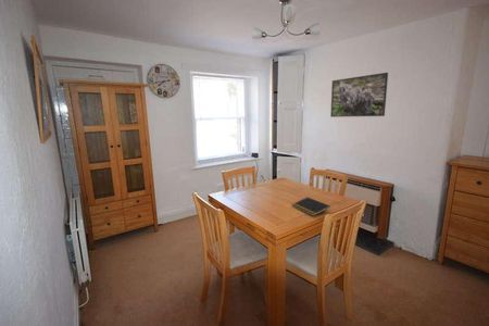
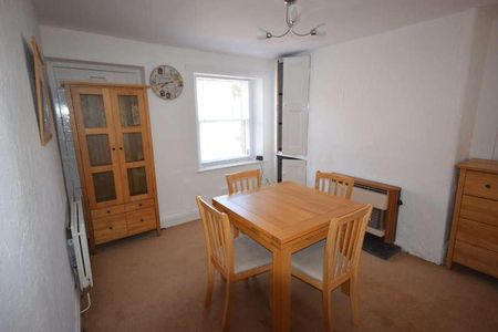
- notepad [291,197,331,217]
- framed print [329,72,389,118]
